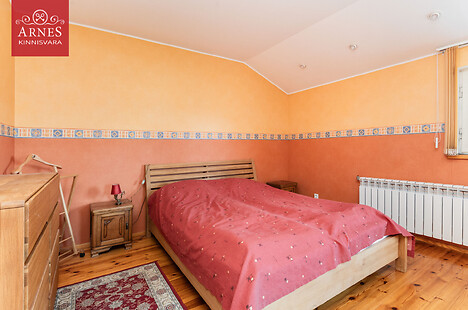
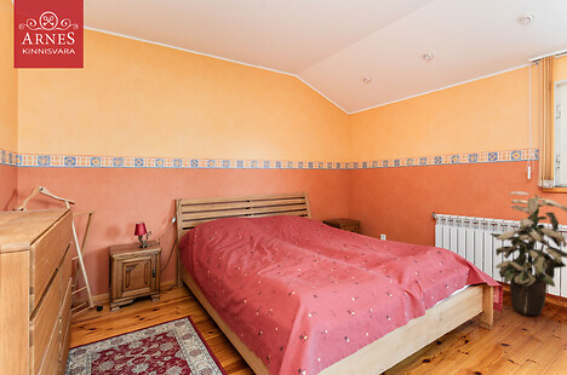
+ indoor plant [488,190,567,317]
